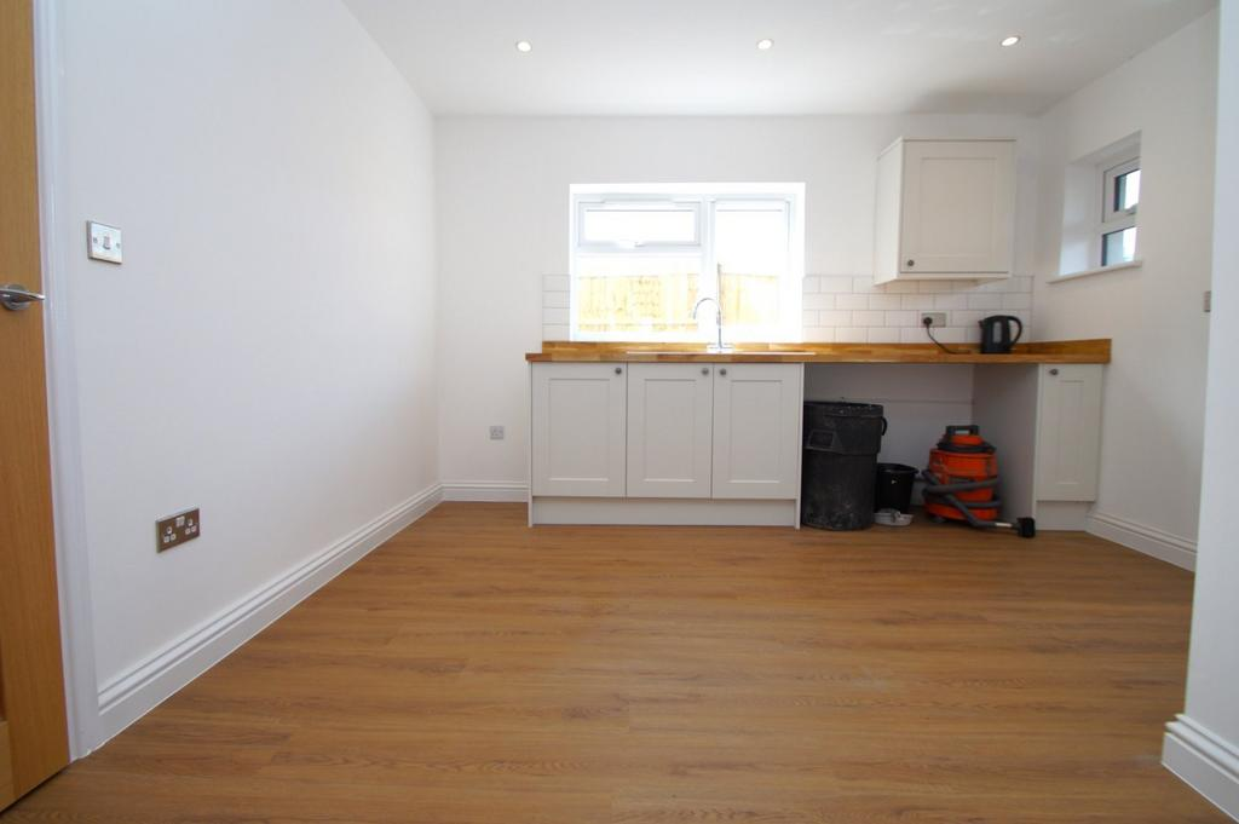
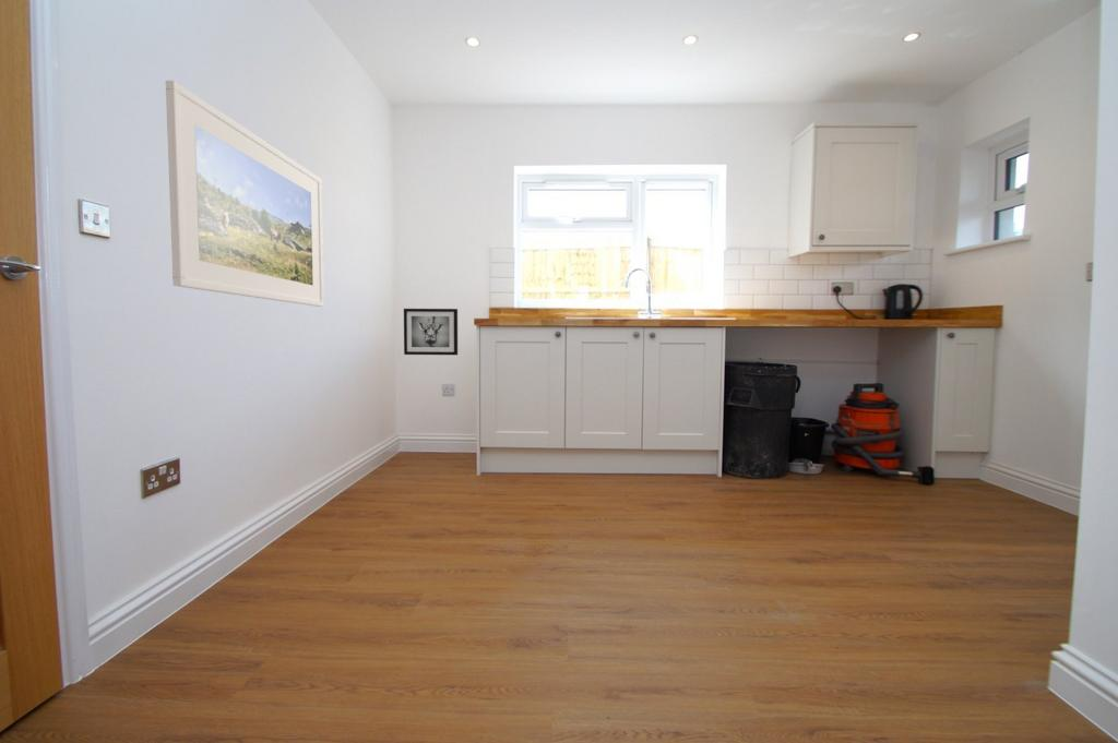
+ wall art [403,308,459,356]
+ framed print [165,80,325,308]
